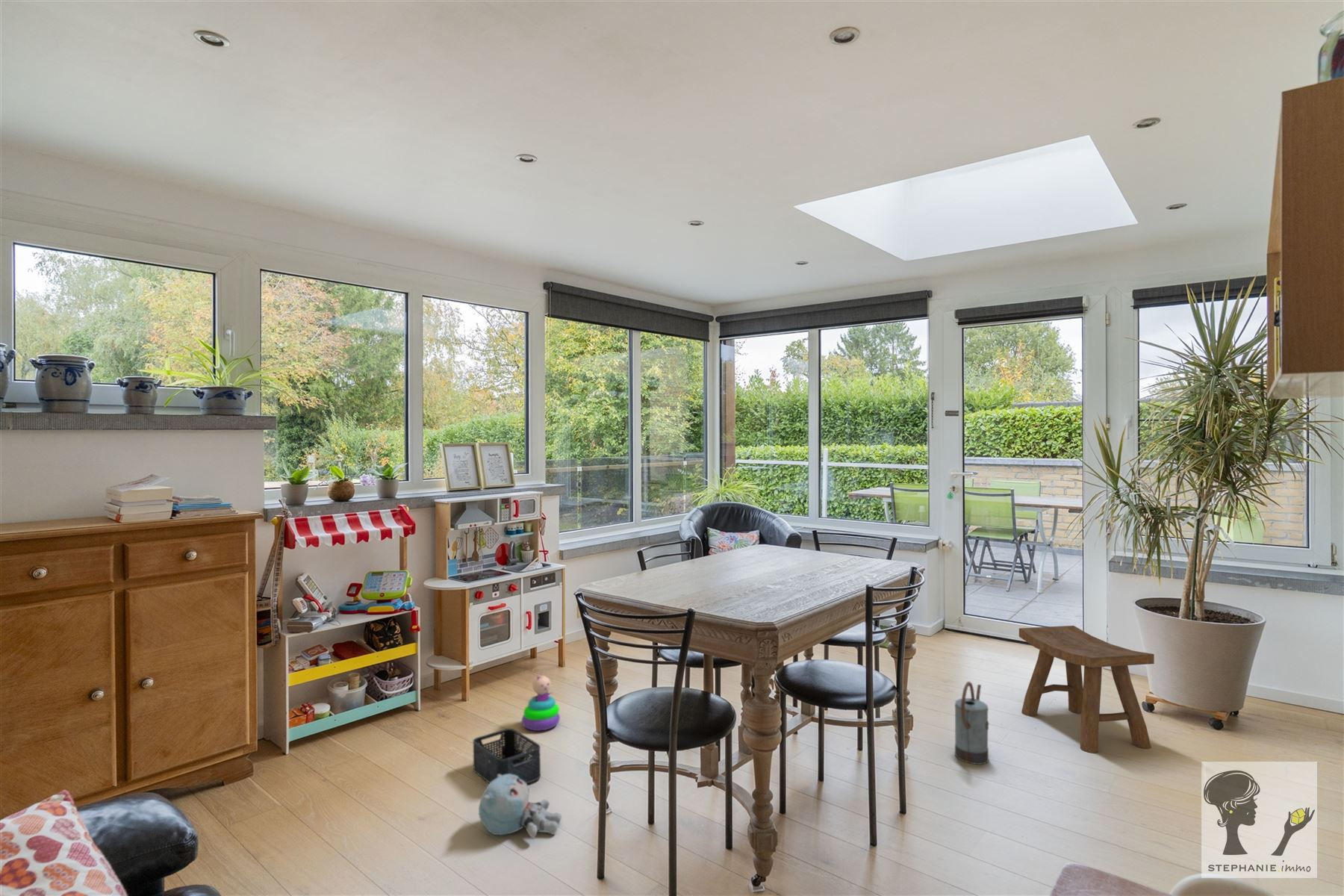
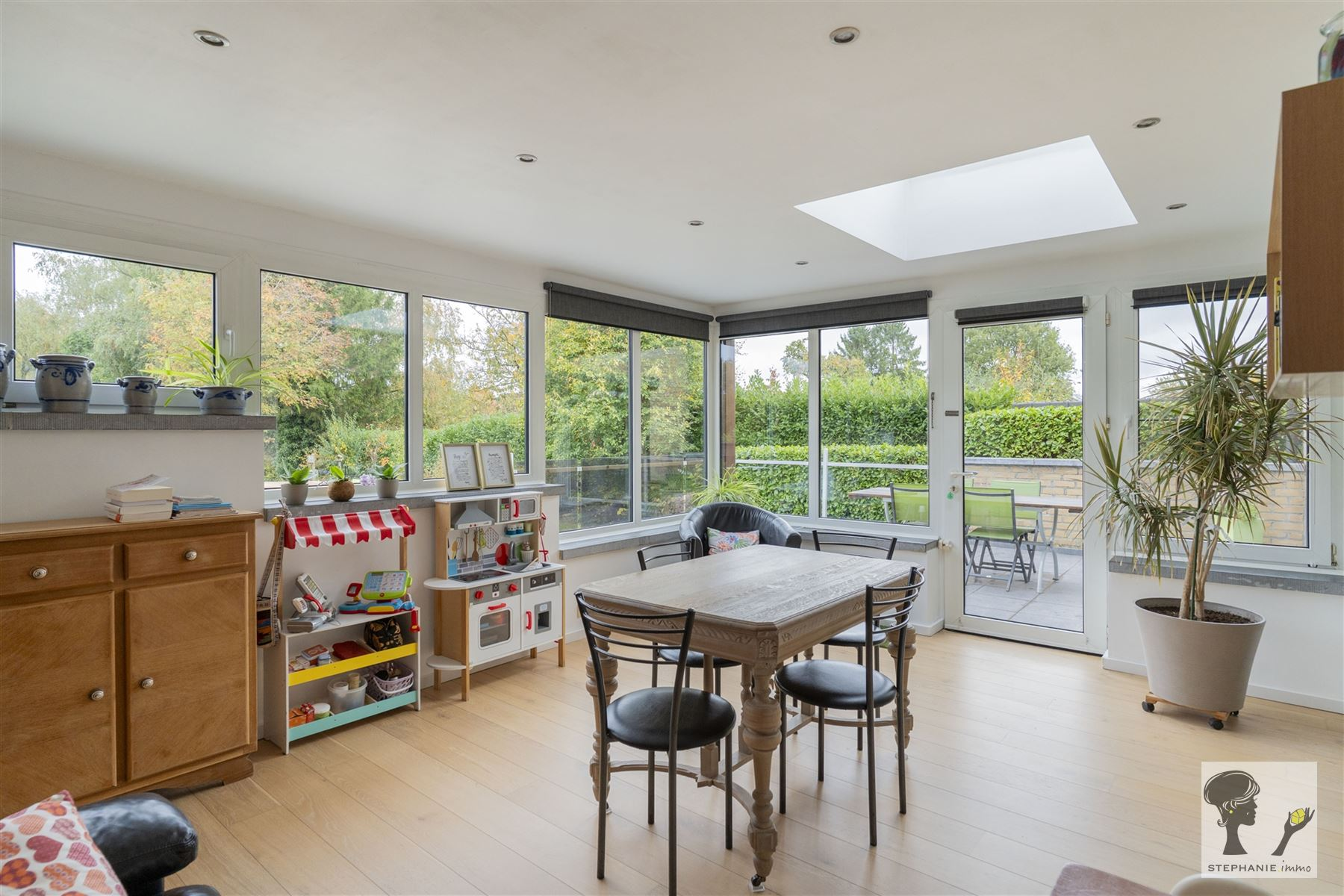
- plush toy [478,774,562,839]
- stacking toy [521,675,561,732]
- stool [1018,625,1155,753]
- watering can [954,681,990,765]
- storage bin [472,728,541,784]
